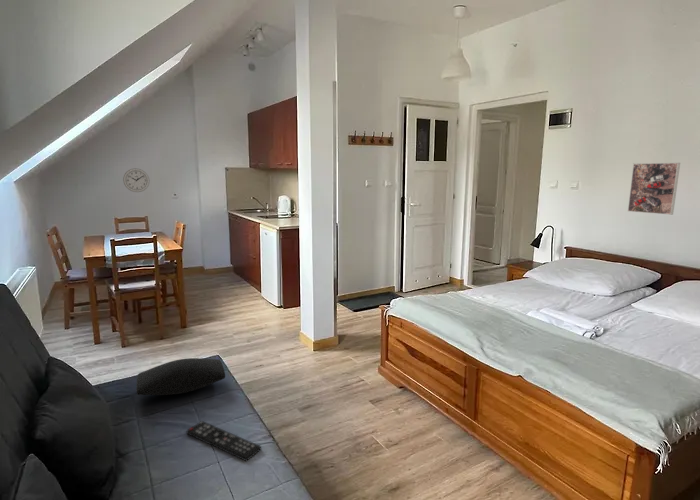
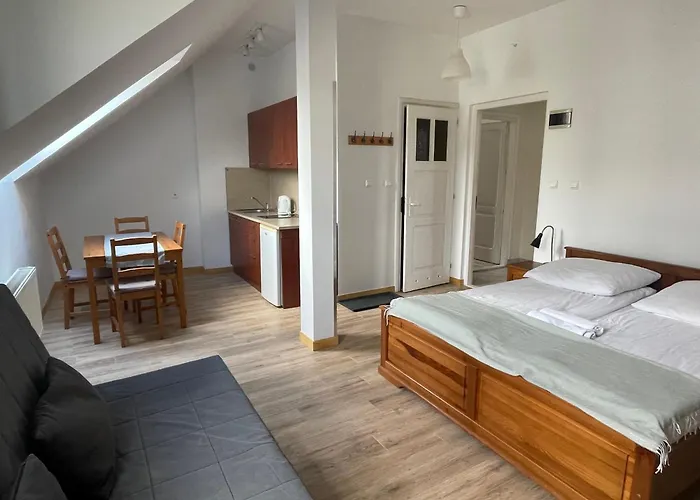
- remote control [185,420,262,462]
- wall clock [122,168,151,193]
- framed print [627,162,681,216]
- cushion [135,357,226,396]
